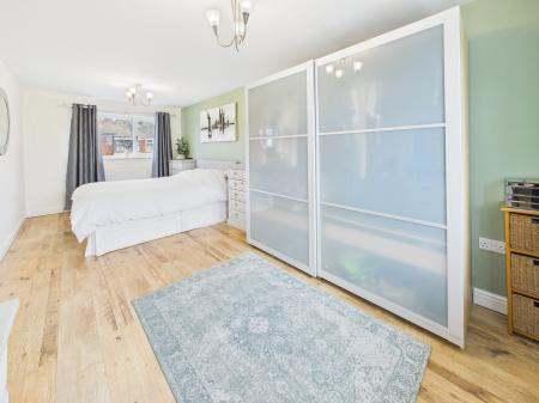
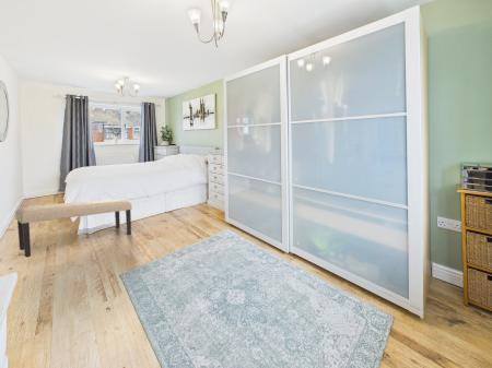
+ bench [14,198,132,259]
